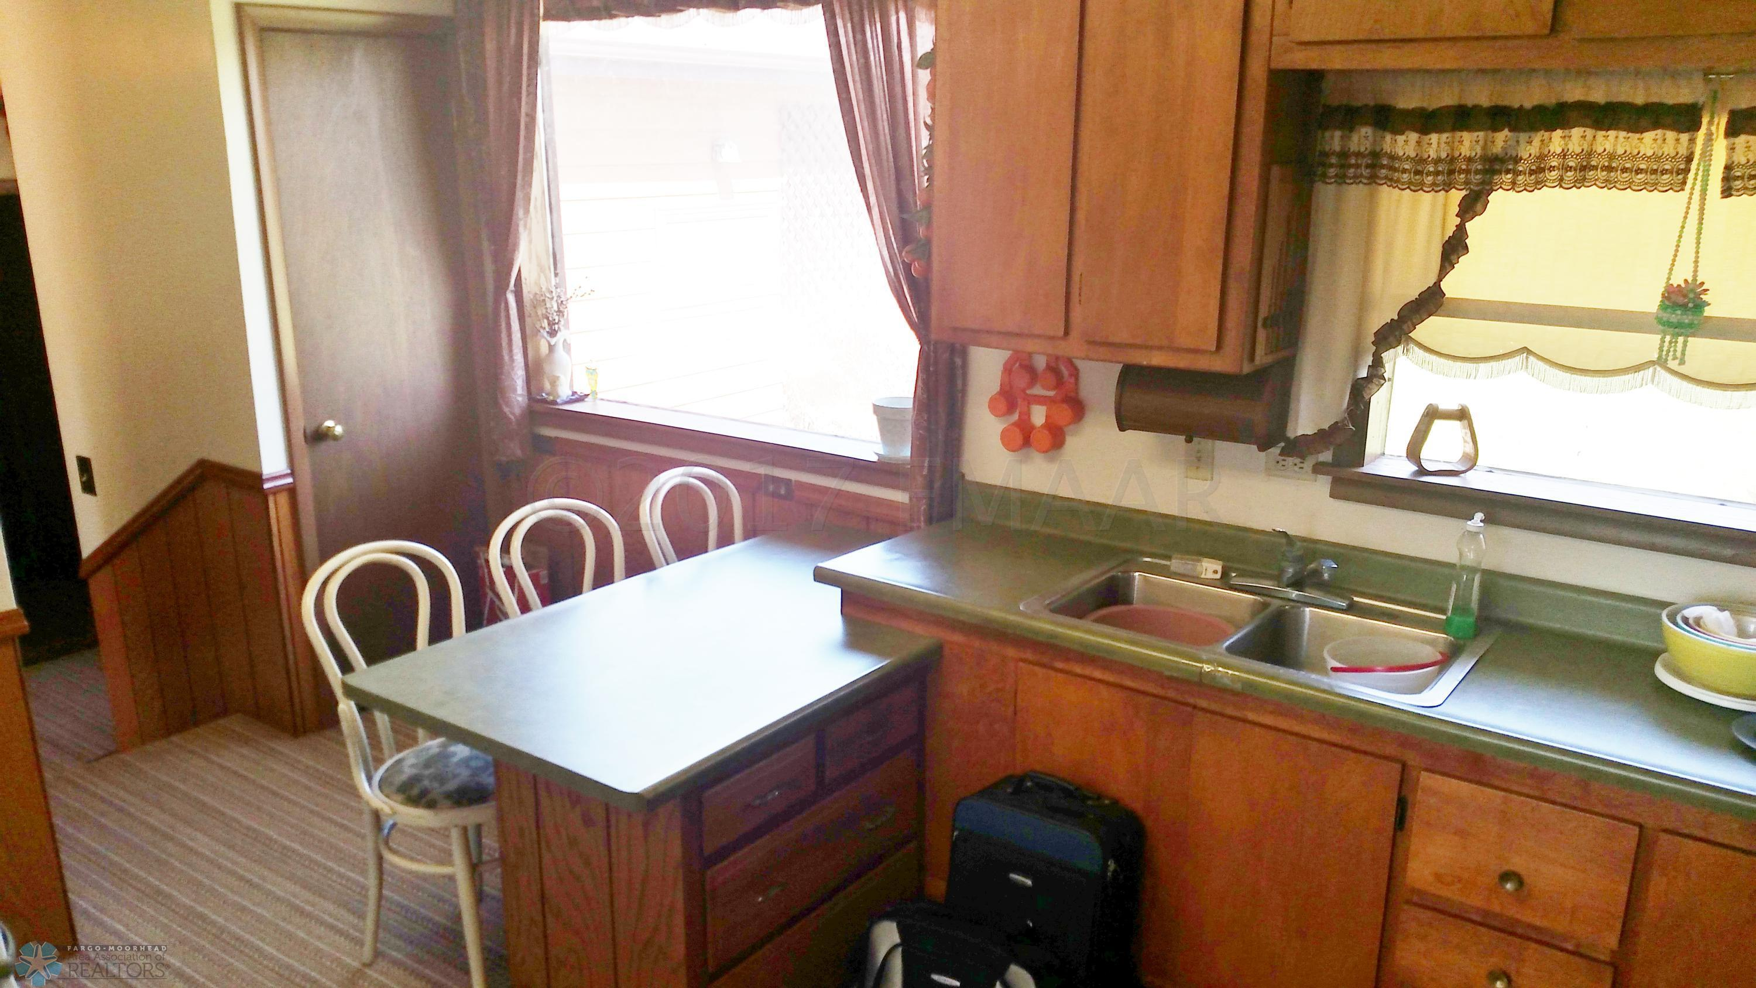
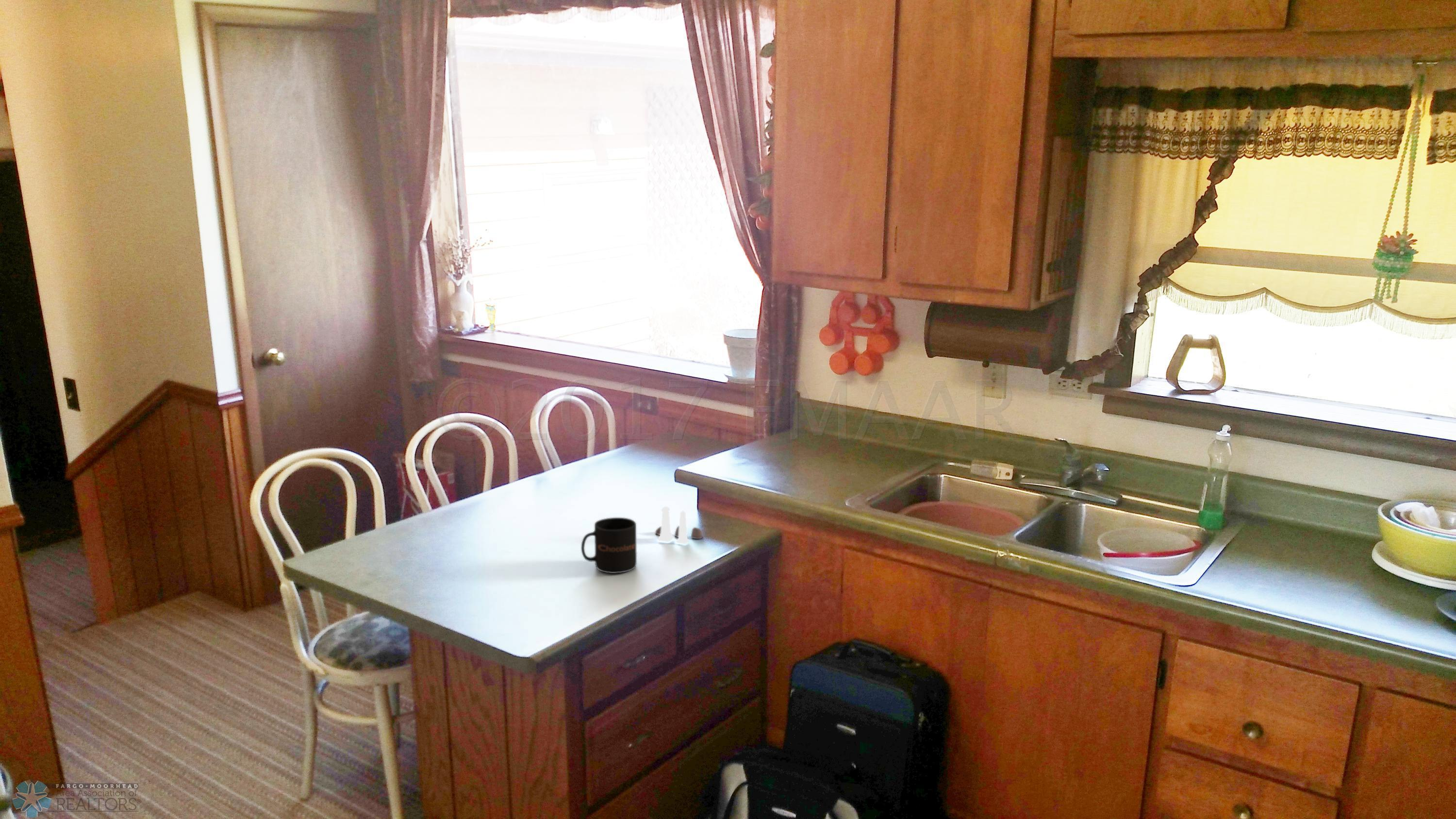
+ salt and pepper shaker set [655,506,703,544]
+ mug [580,517,637,574]
